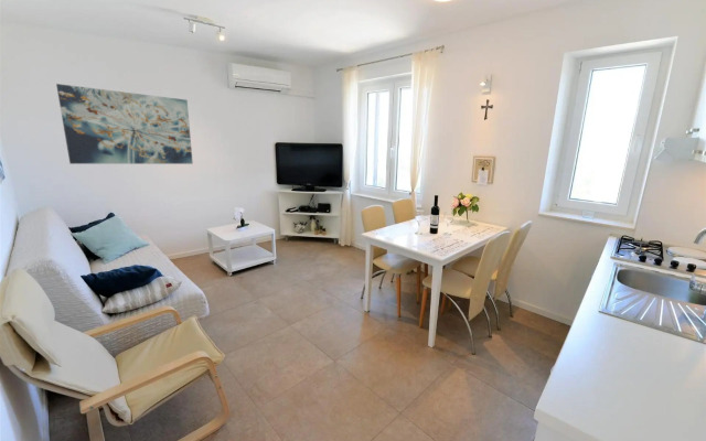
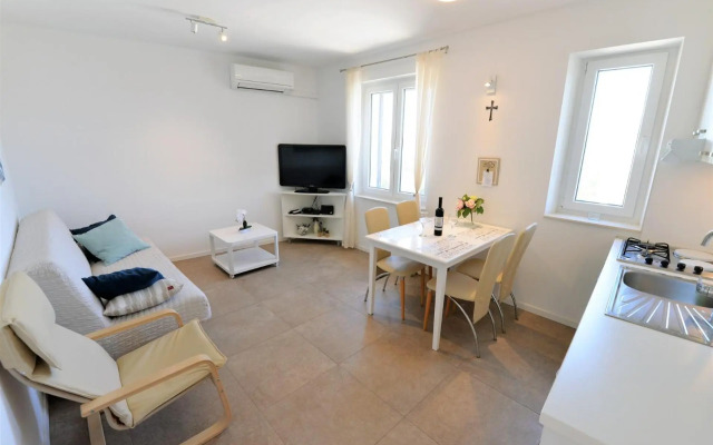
- wall art [55,83,194,165]
